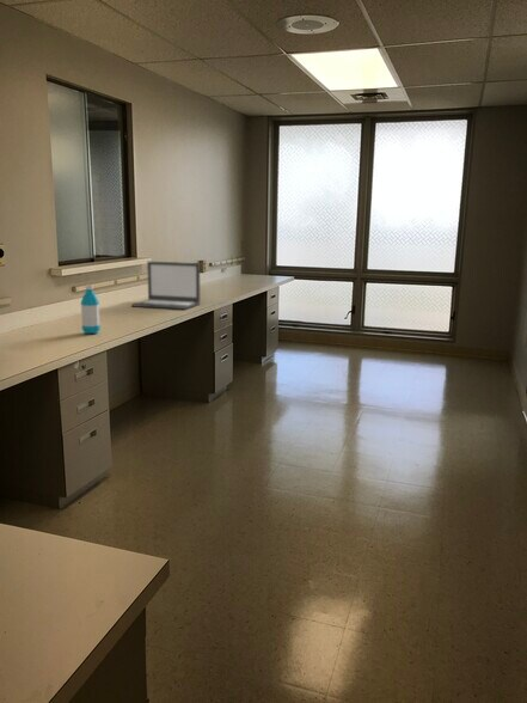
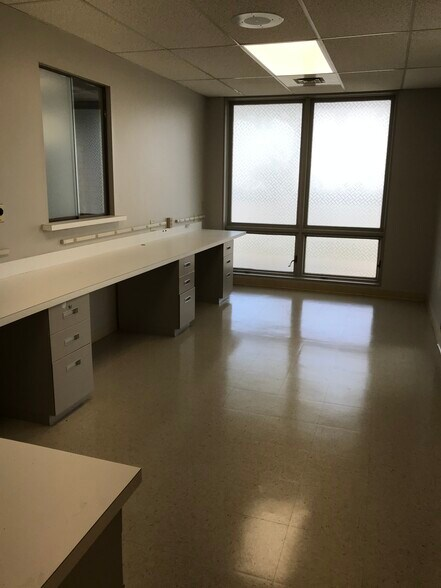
- laptop [130,261,201,311]
- water bottle [80,285,102,335]
